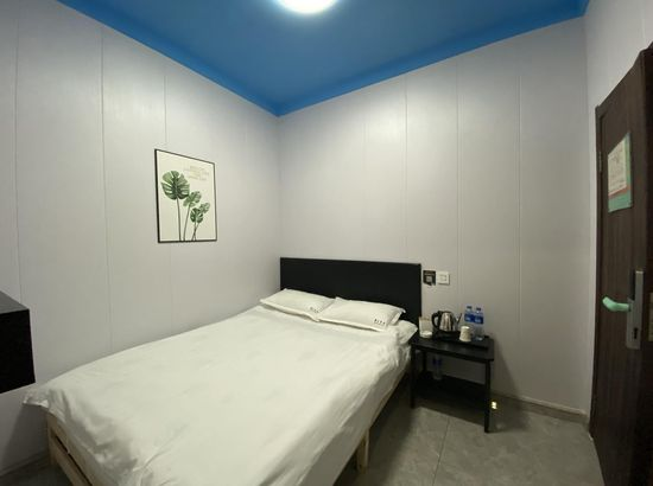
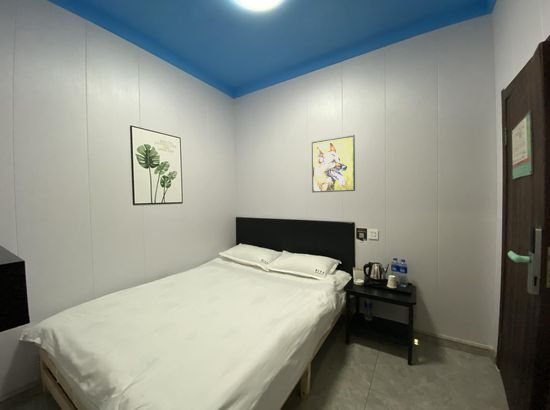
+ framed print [311,134,356,193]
